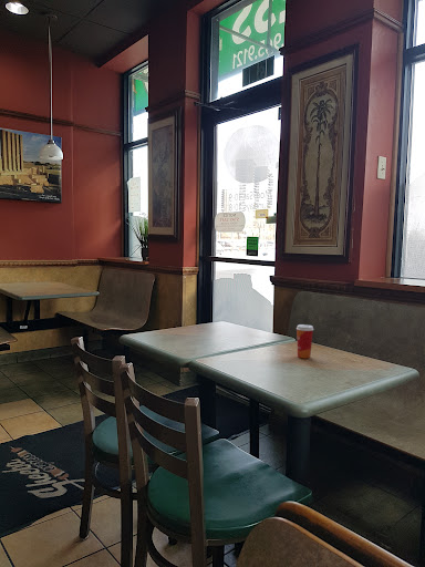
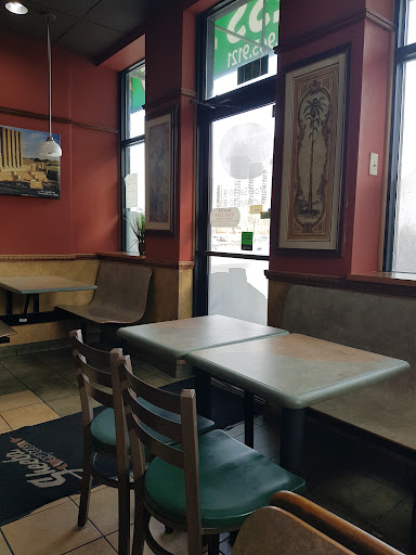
- paper cup [296,323,314,360]
